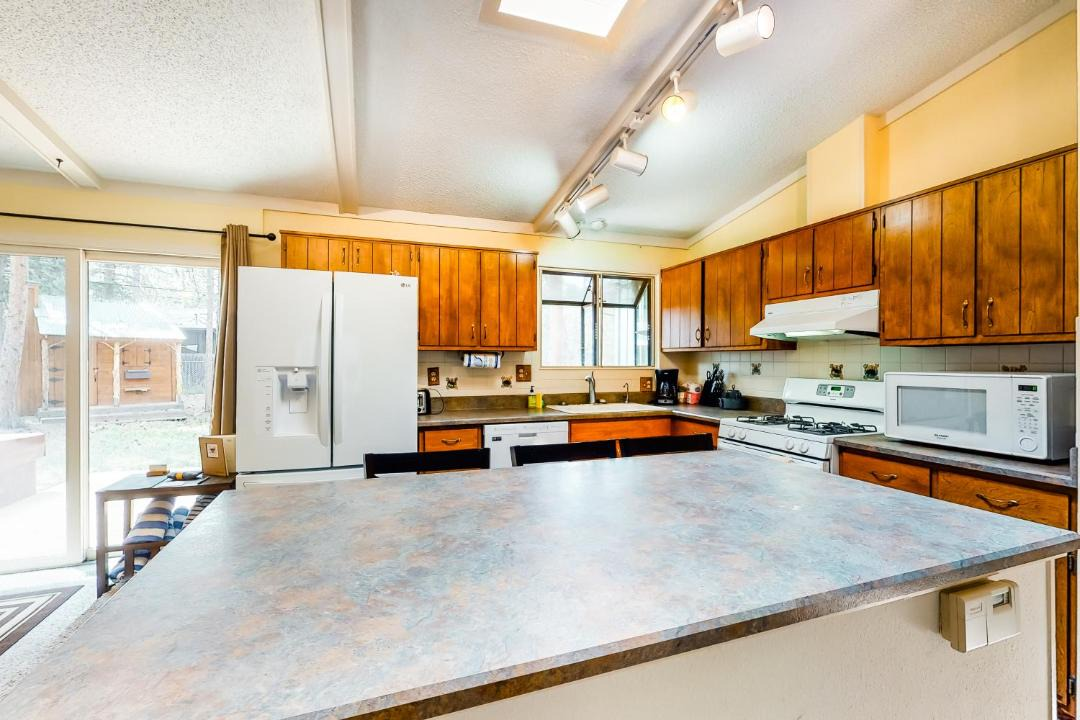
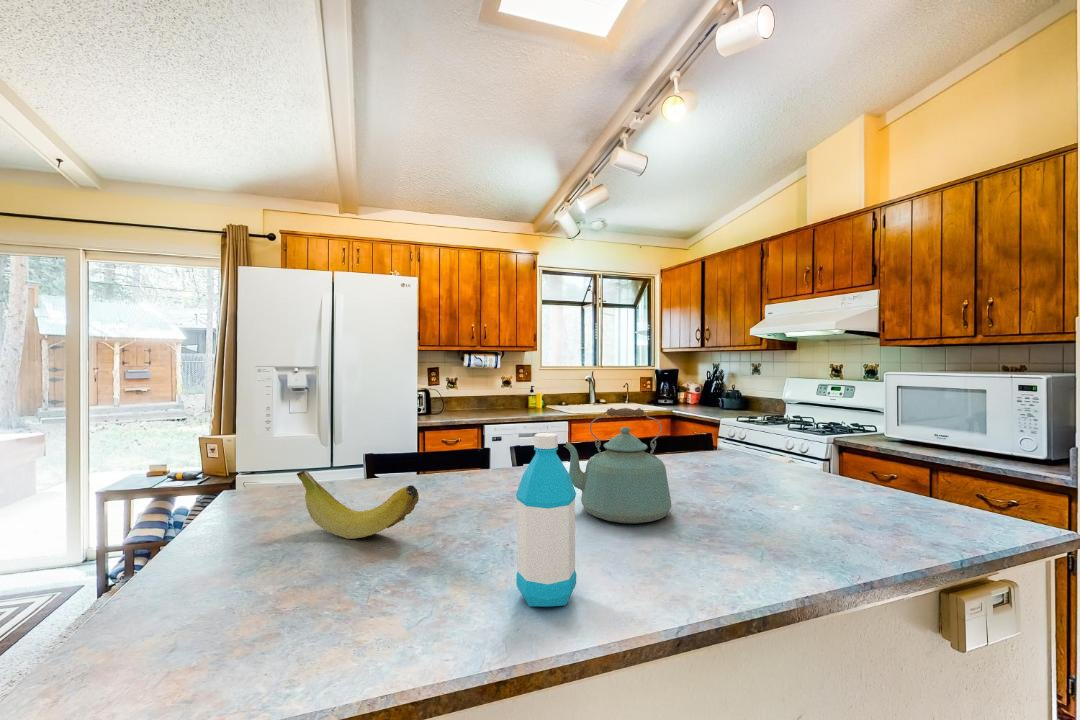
+ fruit [296,470,420,540]
+ kettle [563,407,672,525]
+ water bottle [515,432,577,607]
